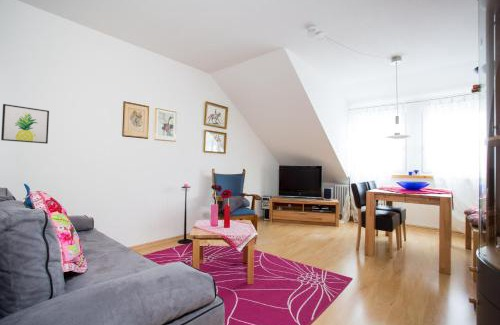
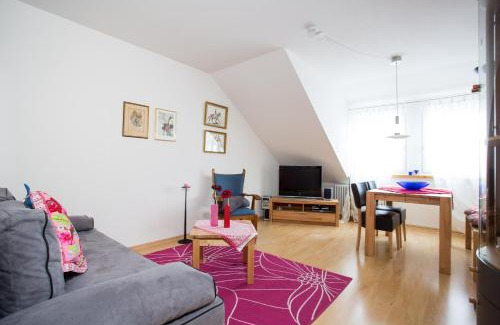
- wall art [0,103,50,145]
